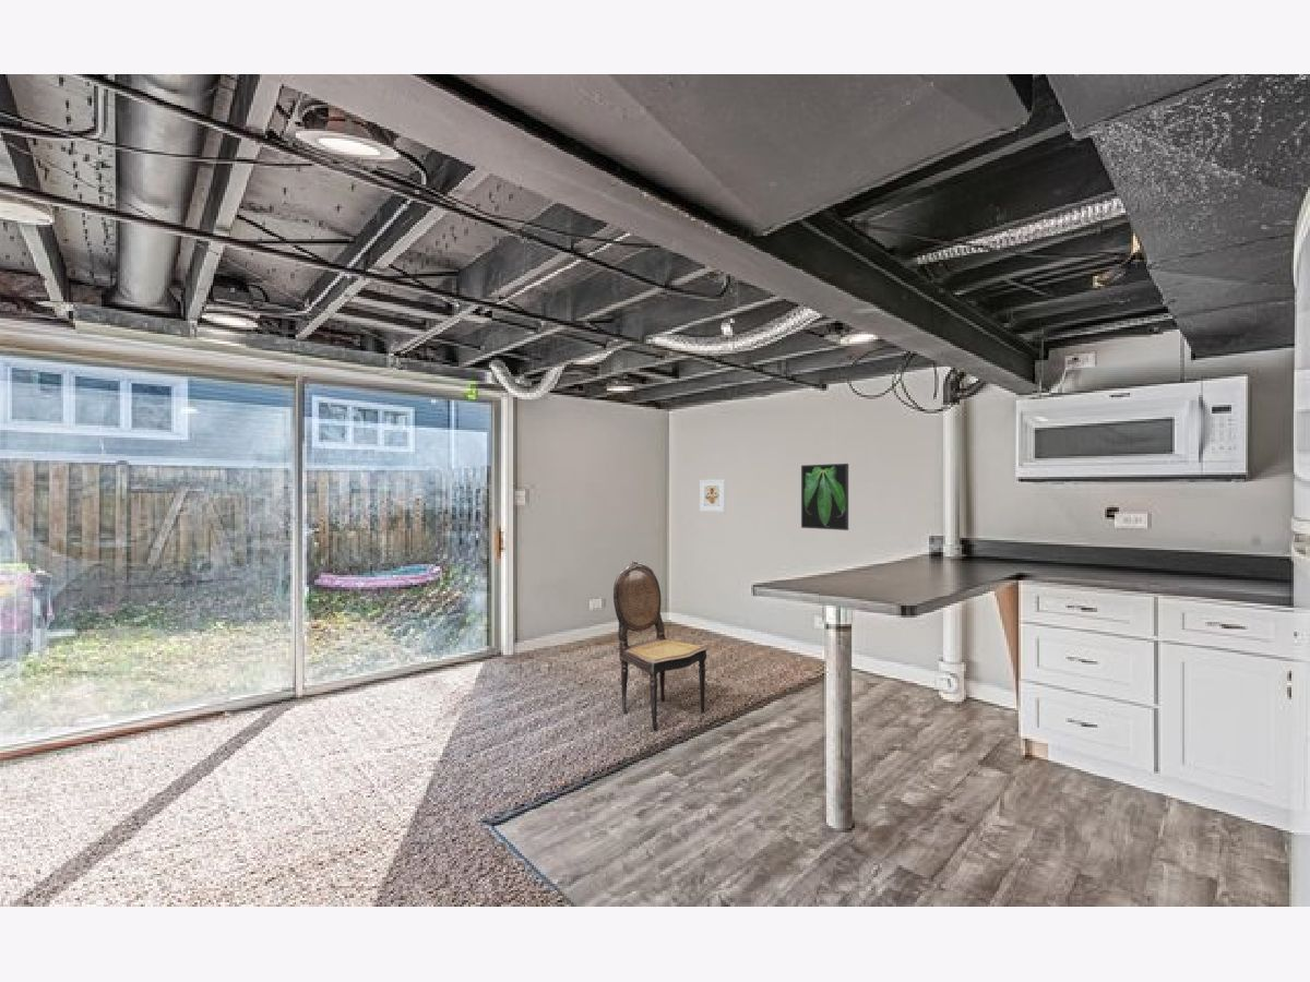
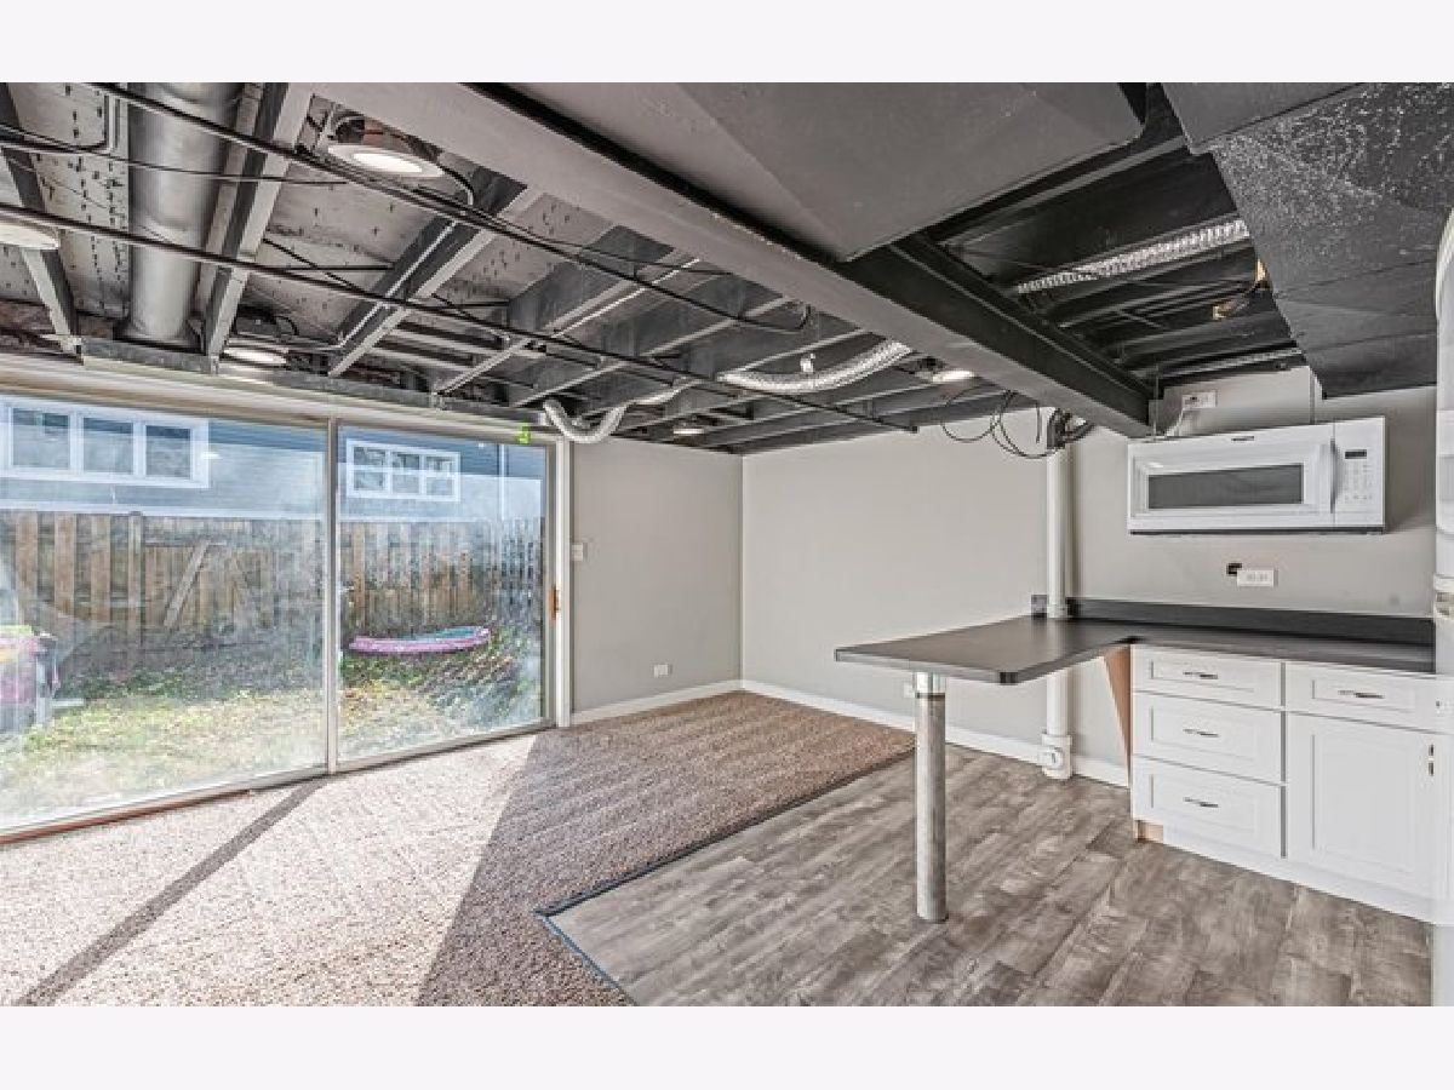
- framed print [800,463,849,531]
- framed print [699,478,726,513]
- dining chair [612,560,708,731]
